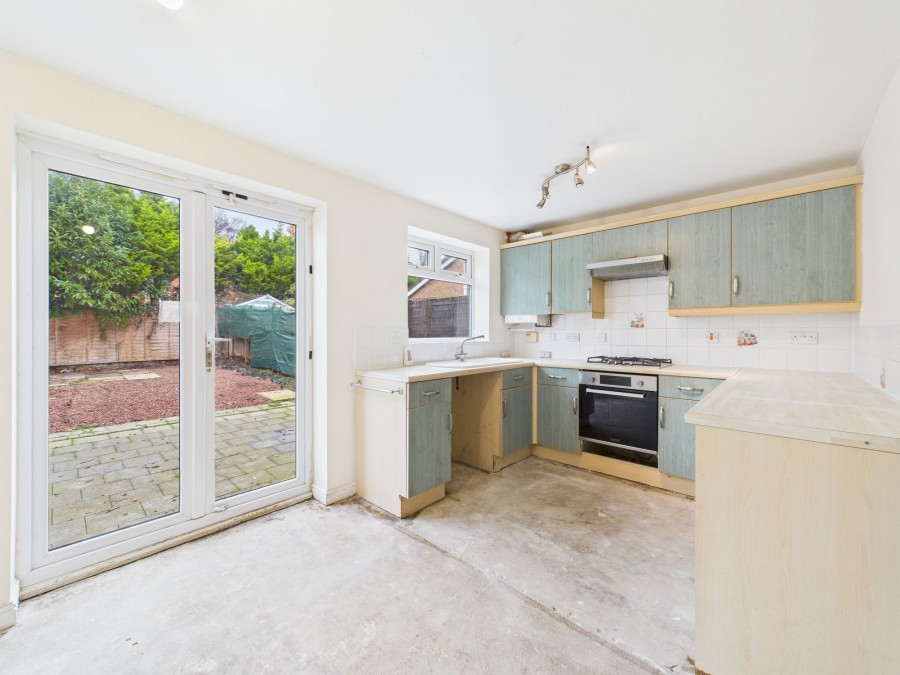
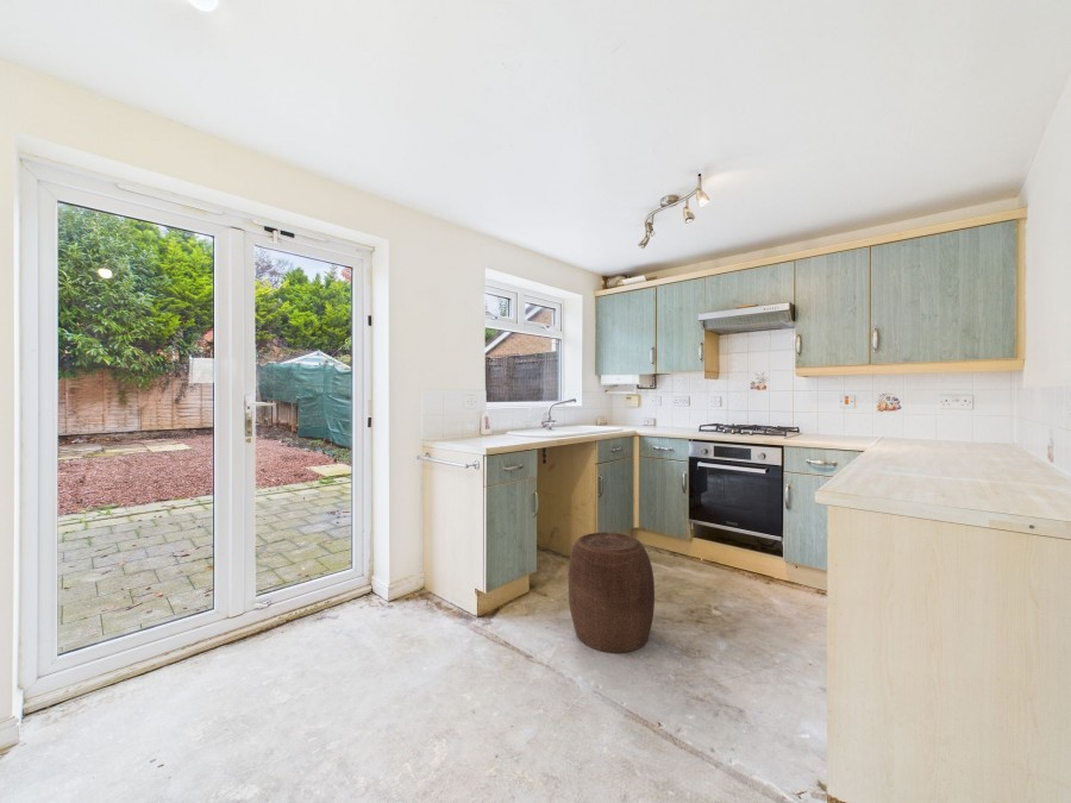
+ stool [568,532,656,654]
